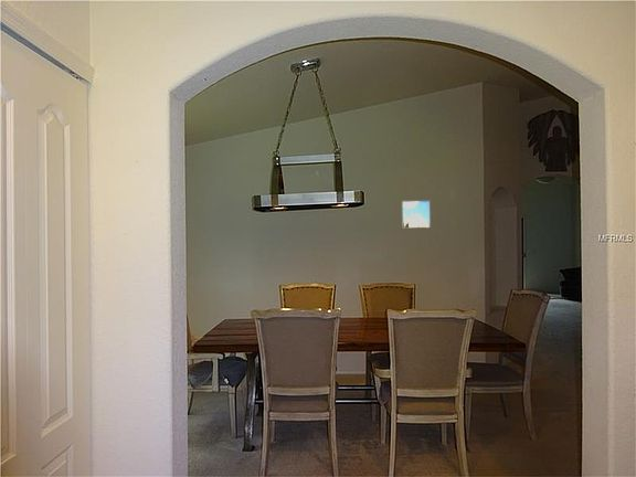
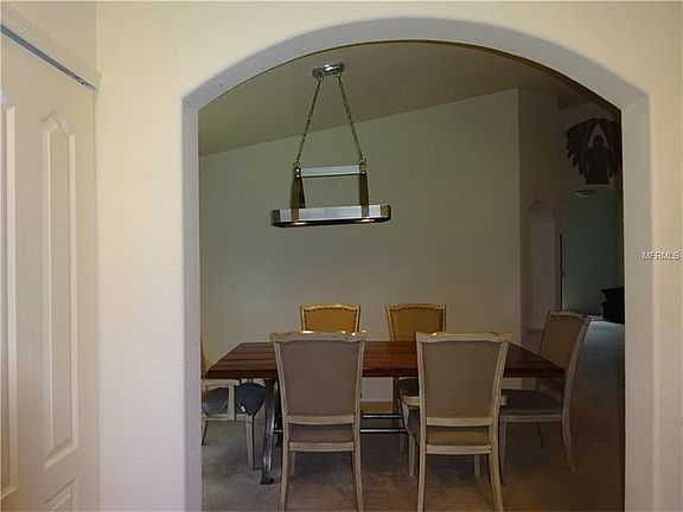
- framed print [401,199,432,230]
